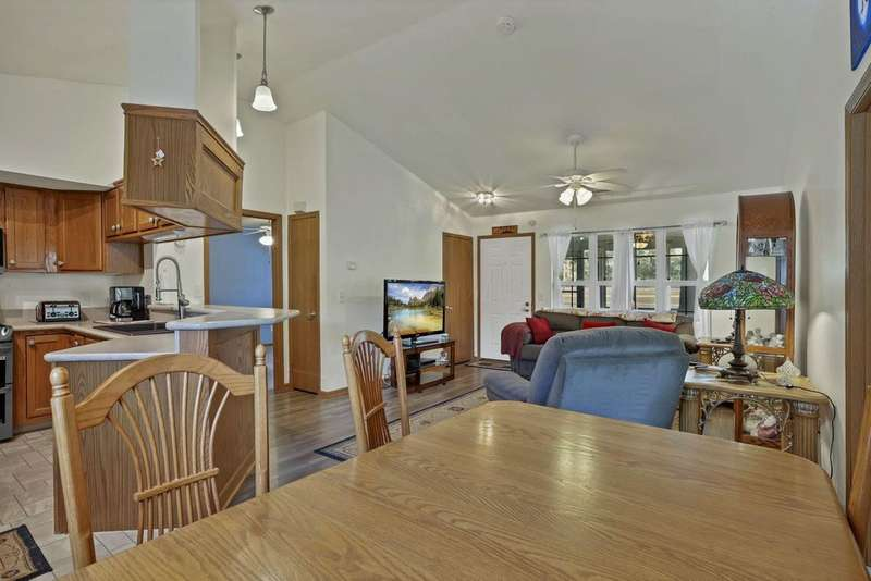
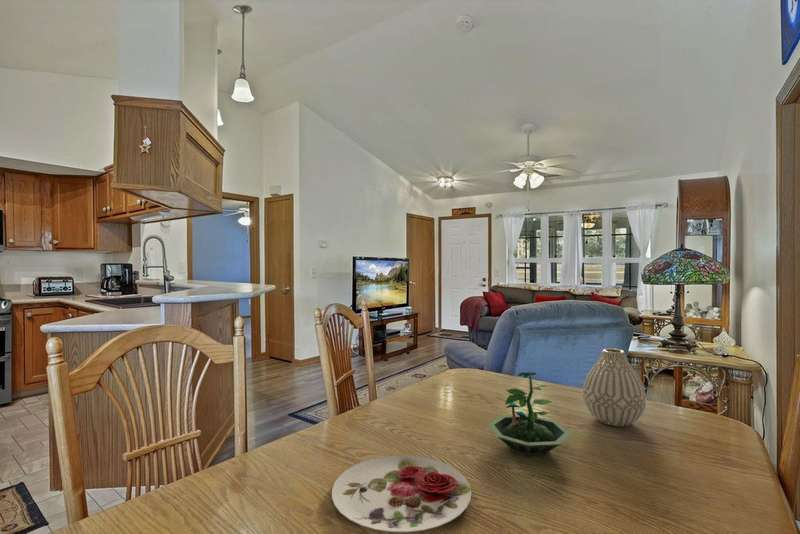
+ terrarium [487,371,573,457]
+ vase [582,348,647,427]
+ plate [331,454,472,533]
